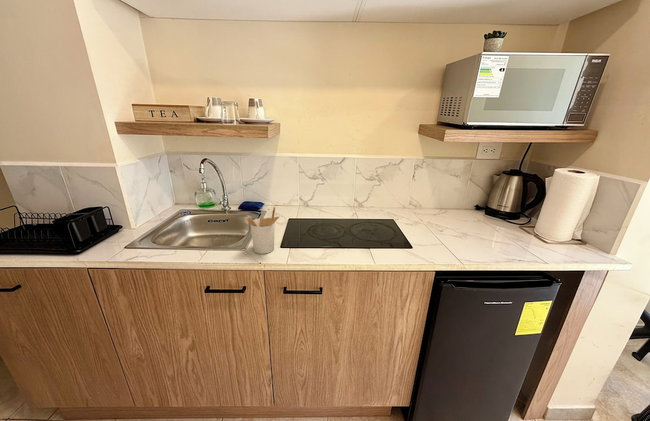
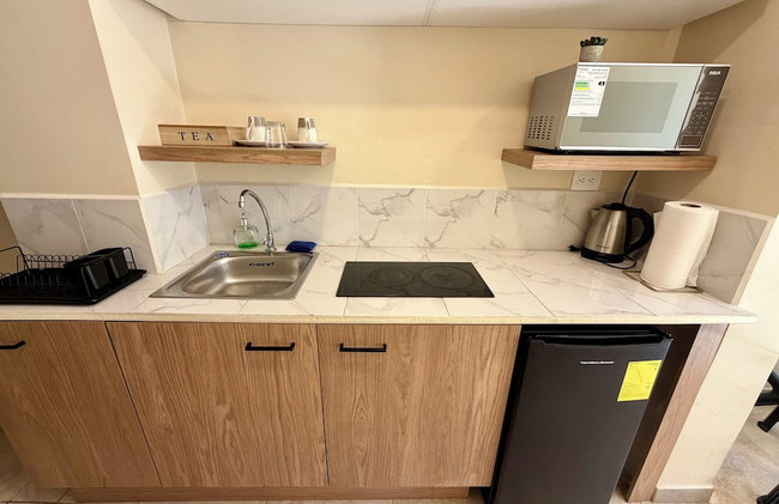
- utensil holder [245,206,280,255]
